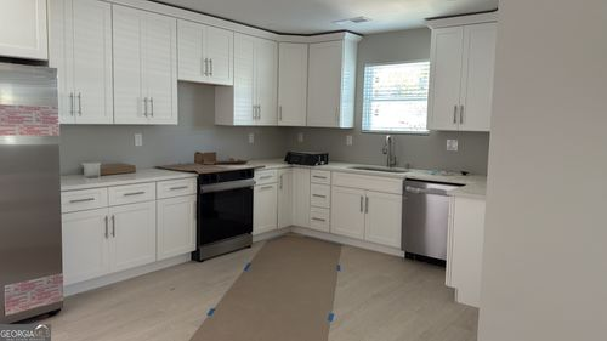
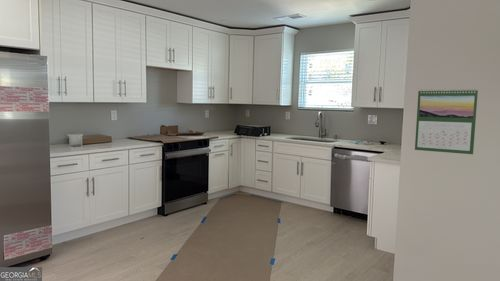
+ calendar [414,87,479,155]
